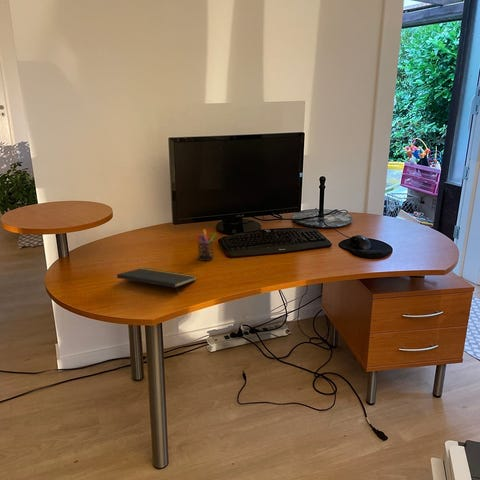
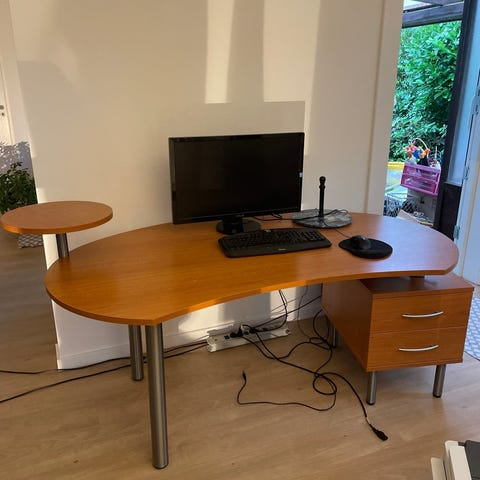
- notepad [116,267,198,298]
- pen holder [197,228,217,262]
